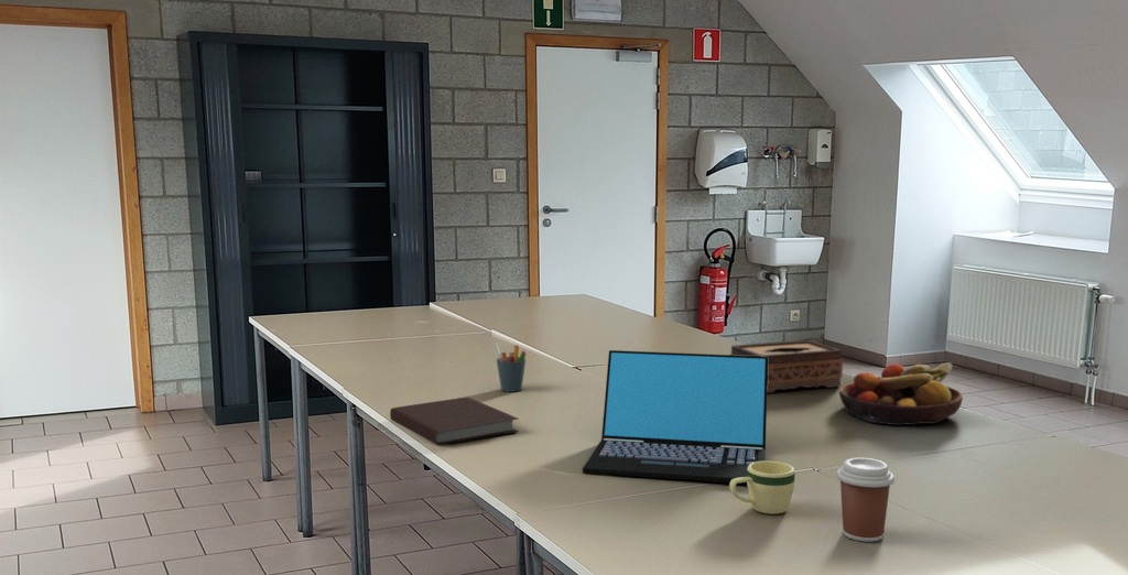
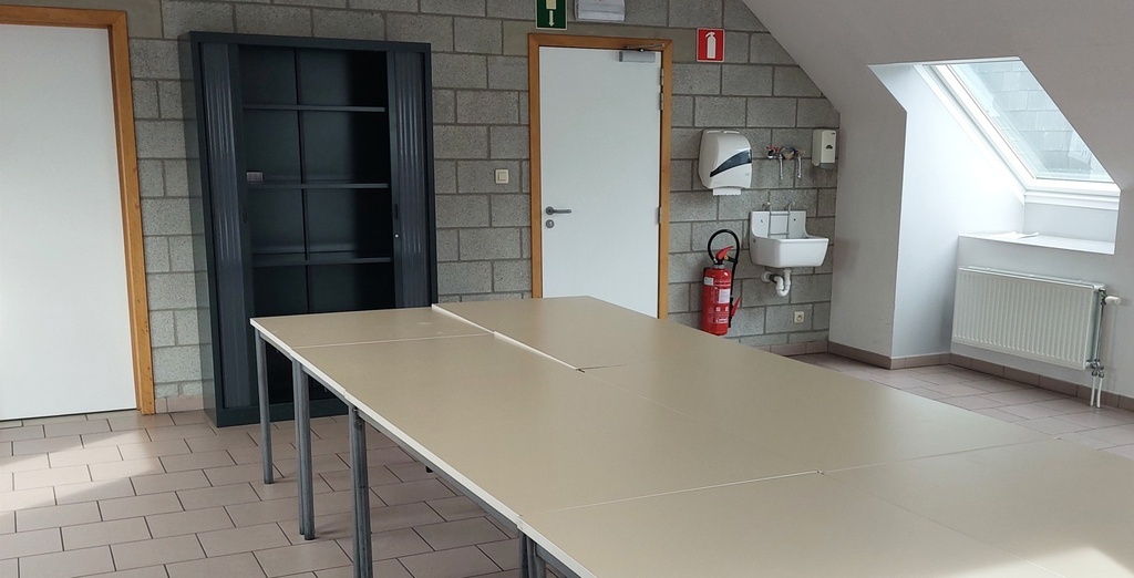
- mug [728,460,796,514]
- laptop [582,349,768,485]
- tissue box [729,339,844,393]
- notebook [389,395,520,446]
- pen holder [494,341,528,392]
- fruit bowl [838,361,964,426]
- coffee cup [835,457,896,543]
